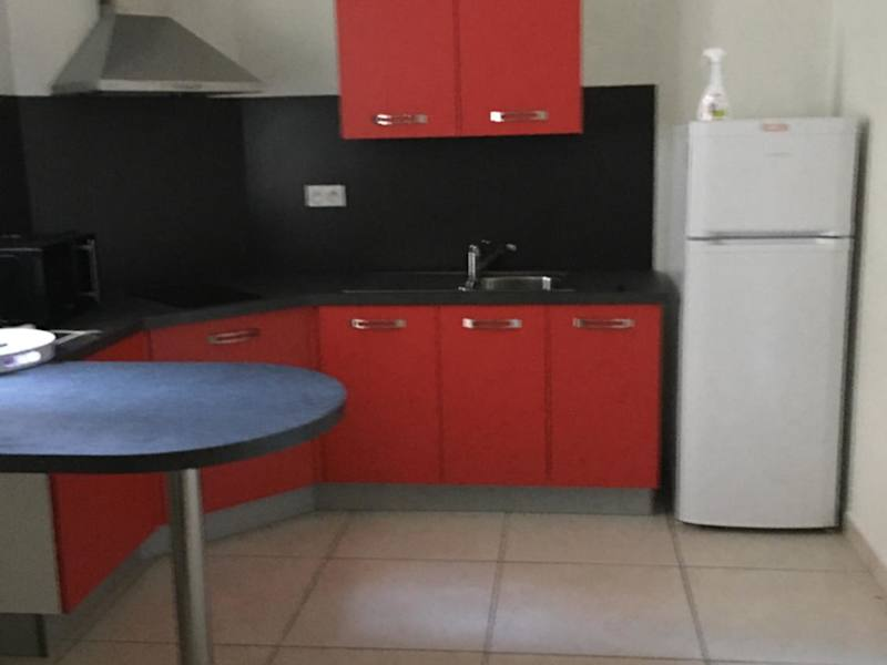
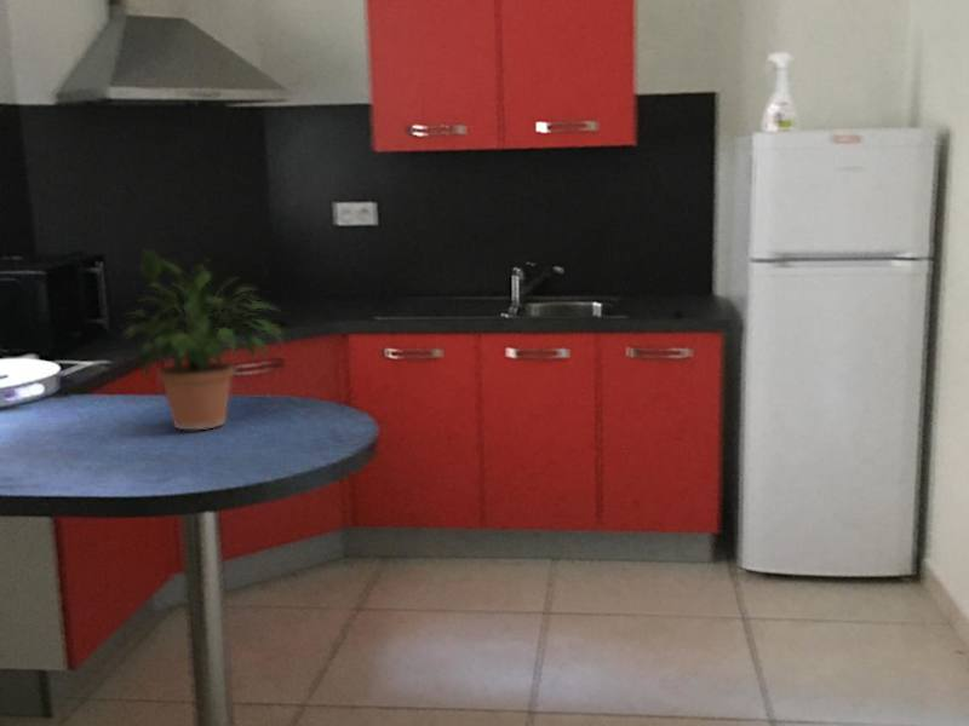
+ potted plant [121,249,283,431]
